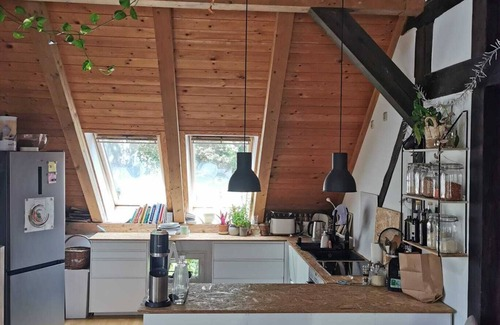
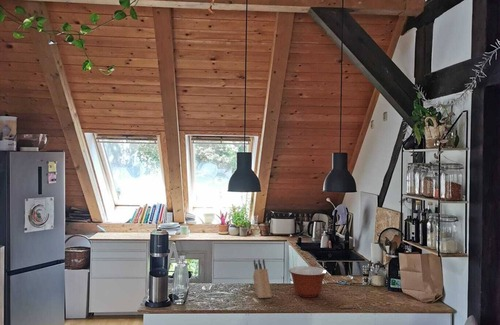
+ knife block [252,258,272,299]
+ mixing bowl [288,265,328,298]
